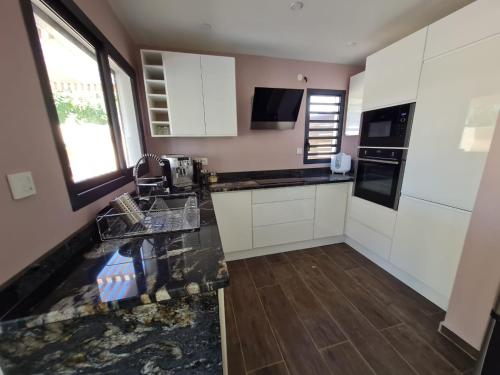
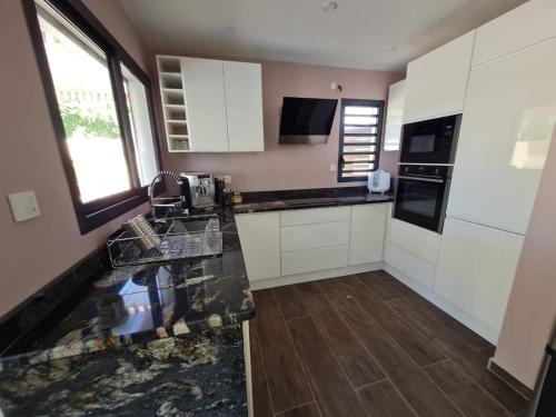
+ mug [96,292,130,329]
